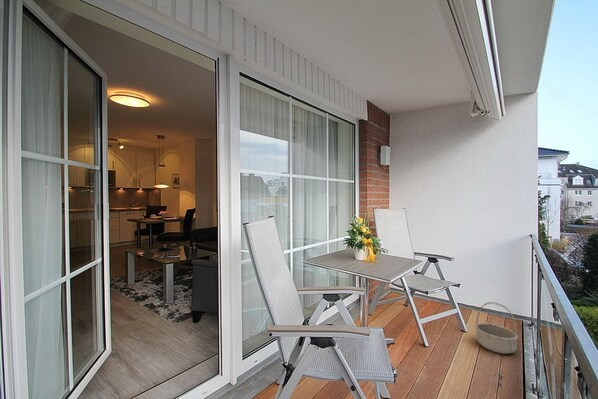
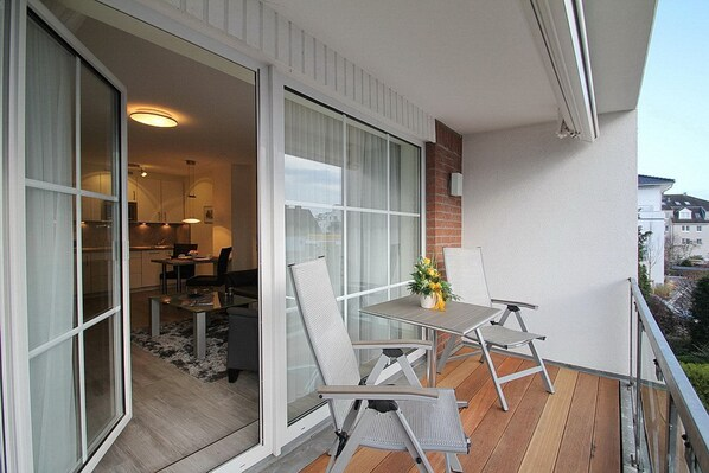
- basket [474,301,519,355]
